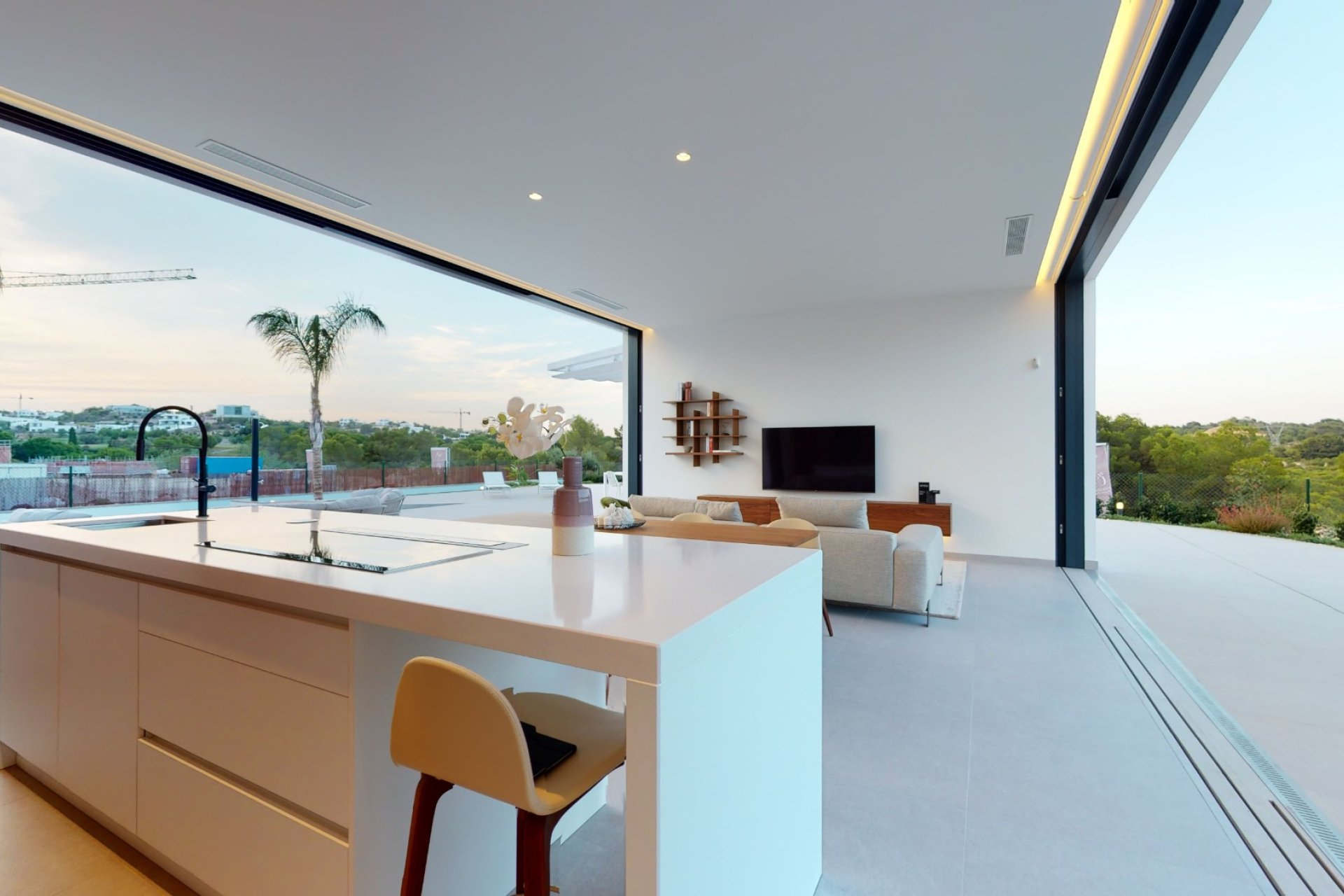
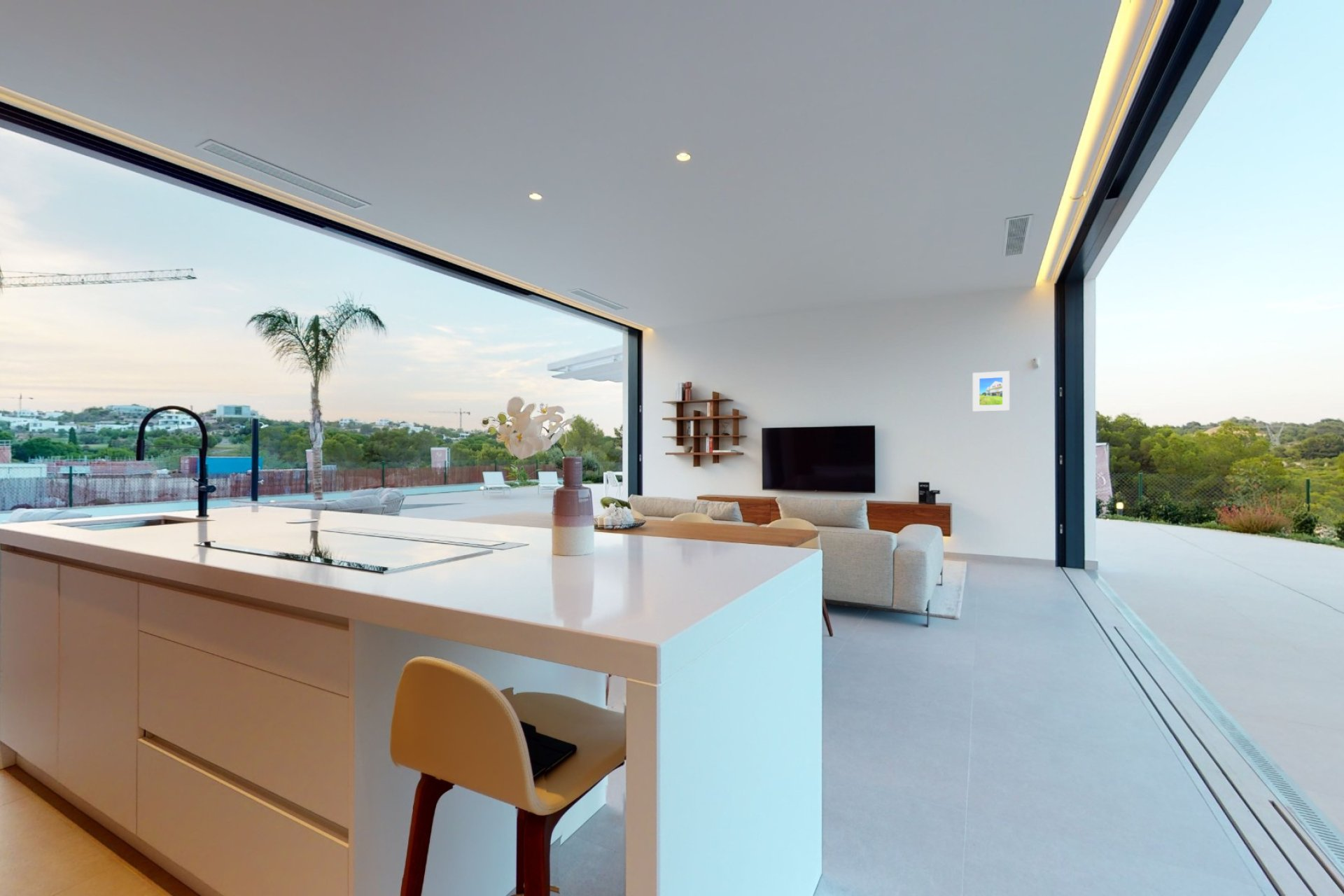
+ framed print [972,370,1010,412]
